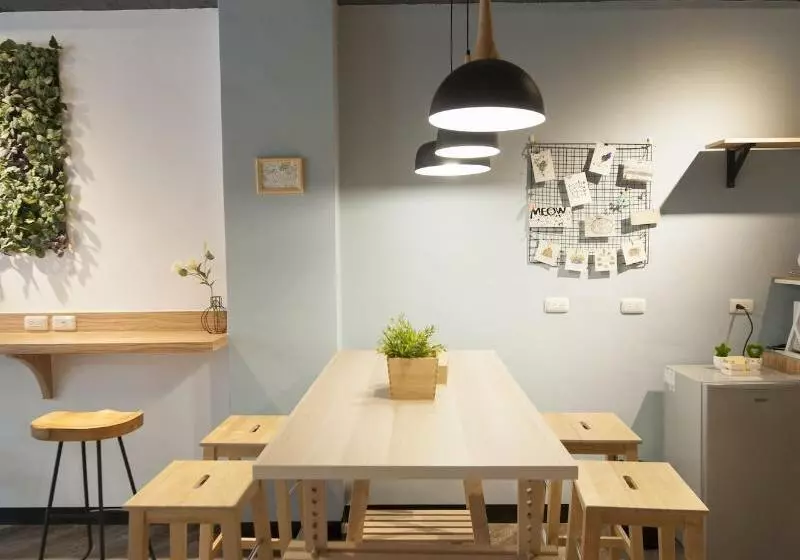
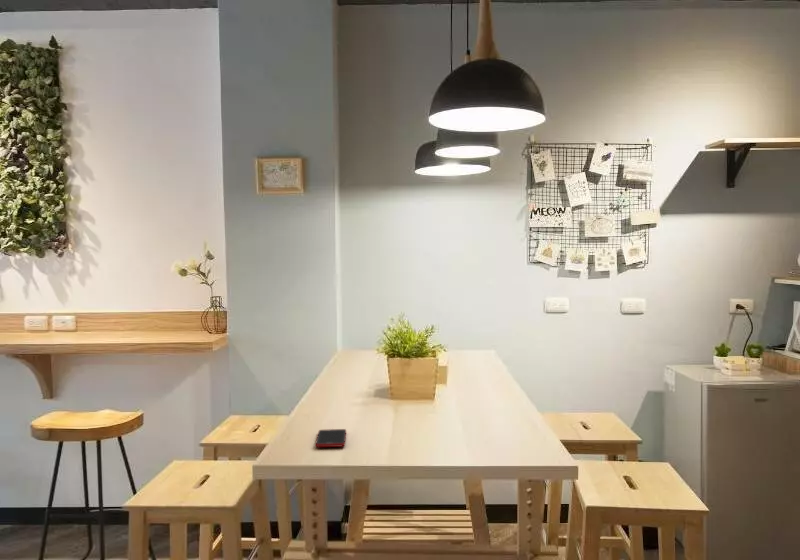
+ cell phone [315,428,347,448]
